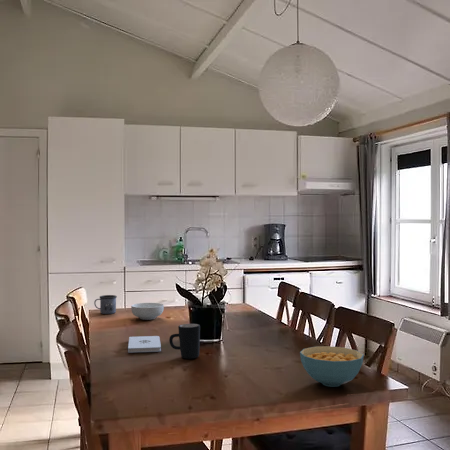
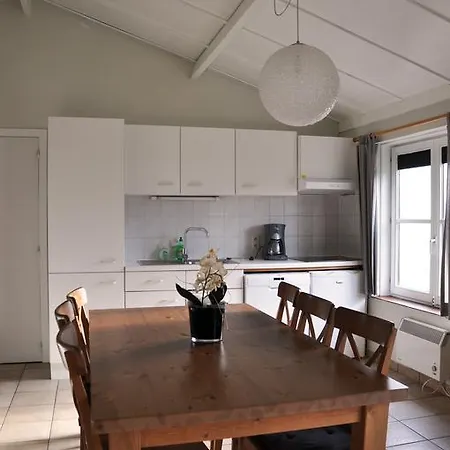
- mug [168,323,201,360]
- notepad [127,335,162,354]
- cereal bowl [130,302,165,321]
- cereal bowl [299,345,365,388]
- mug [93,294,118,315]
